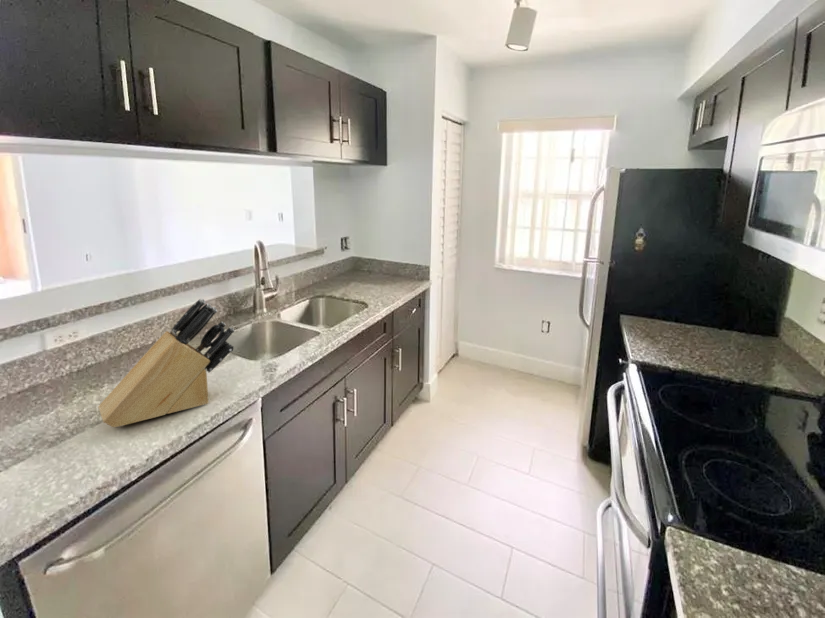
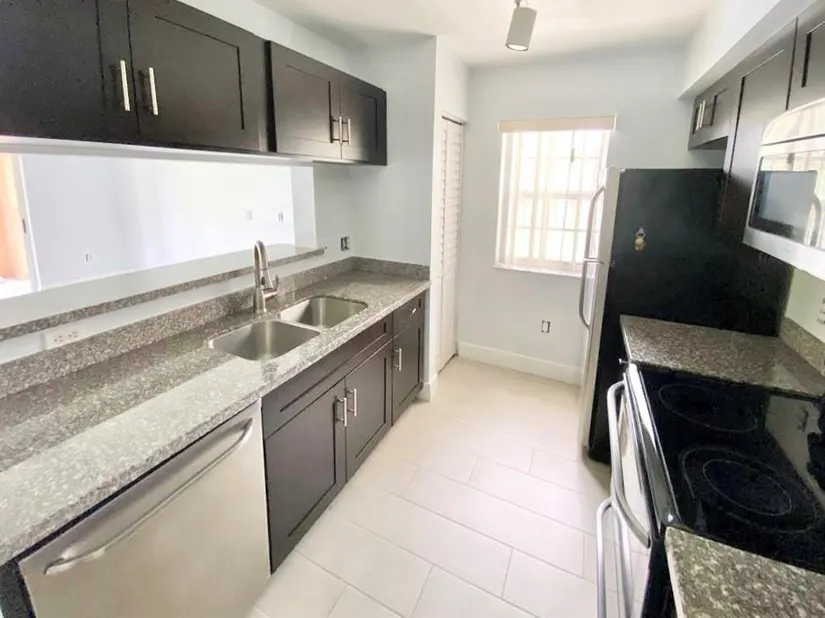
- knife block [97,297,235,428]
